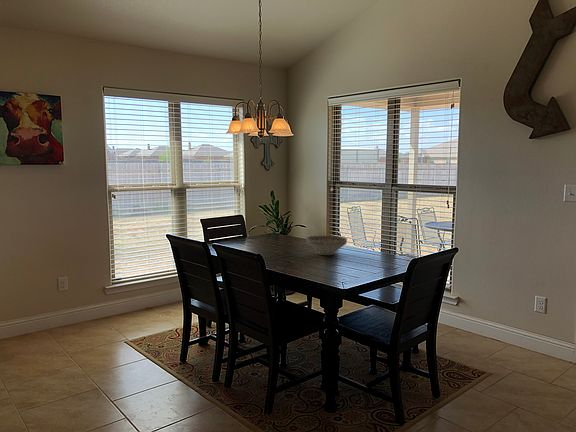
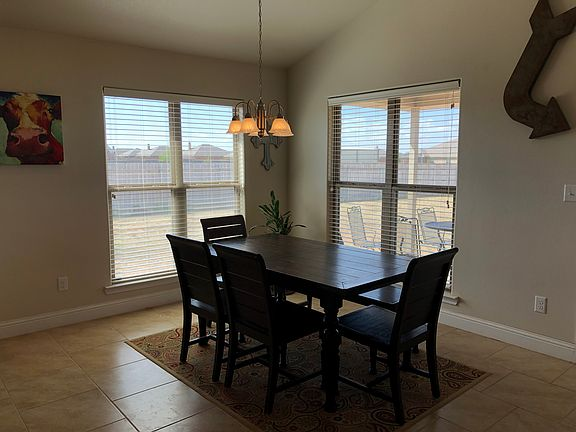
- decorative bowl [305,235,348,256]
